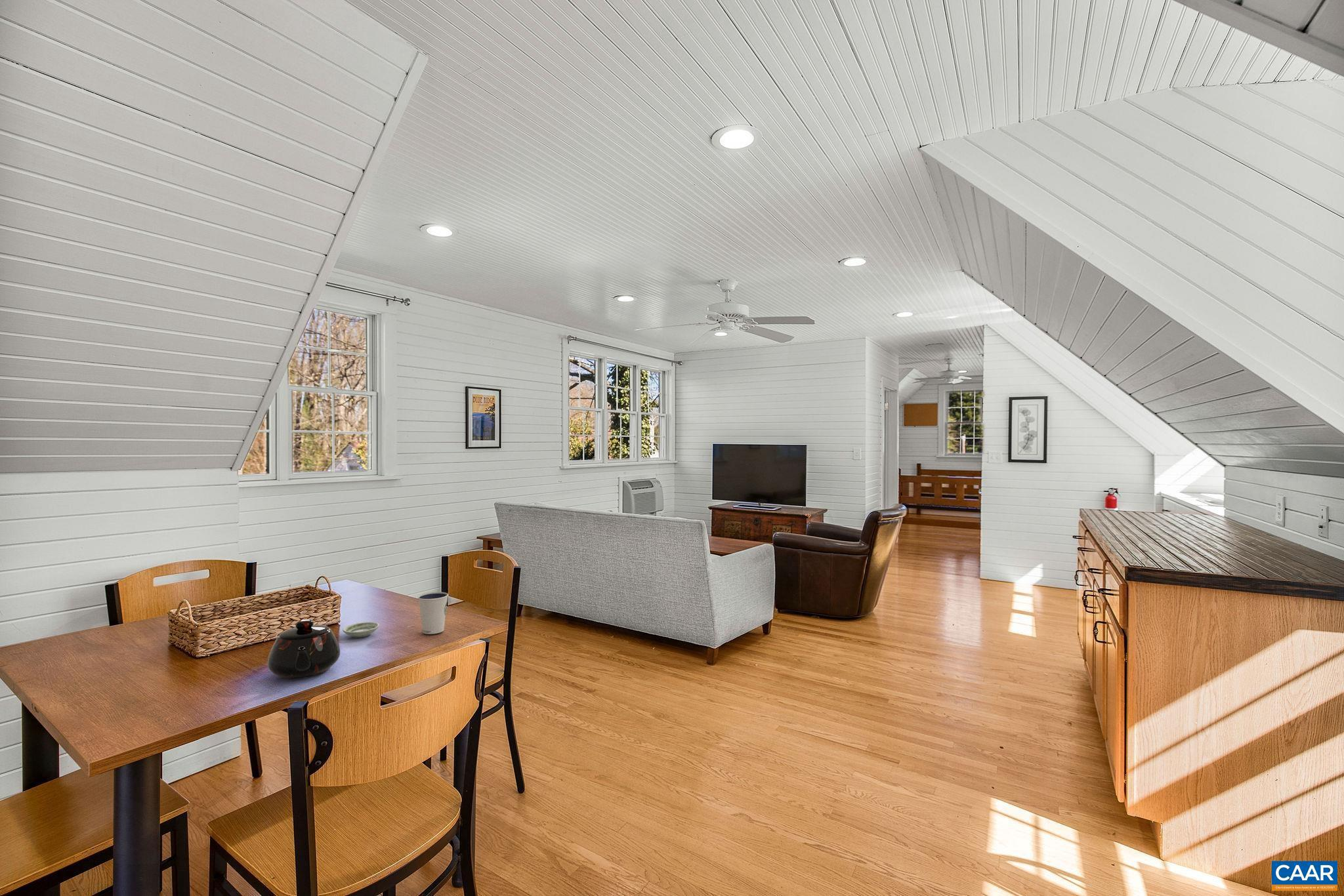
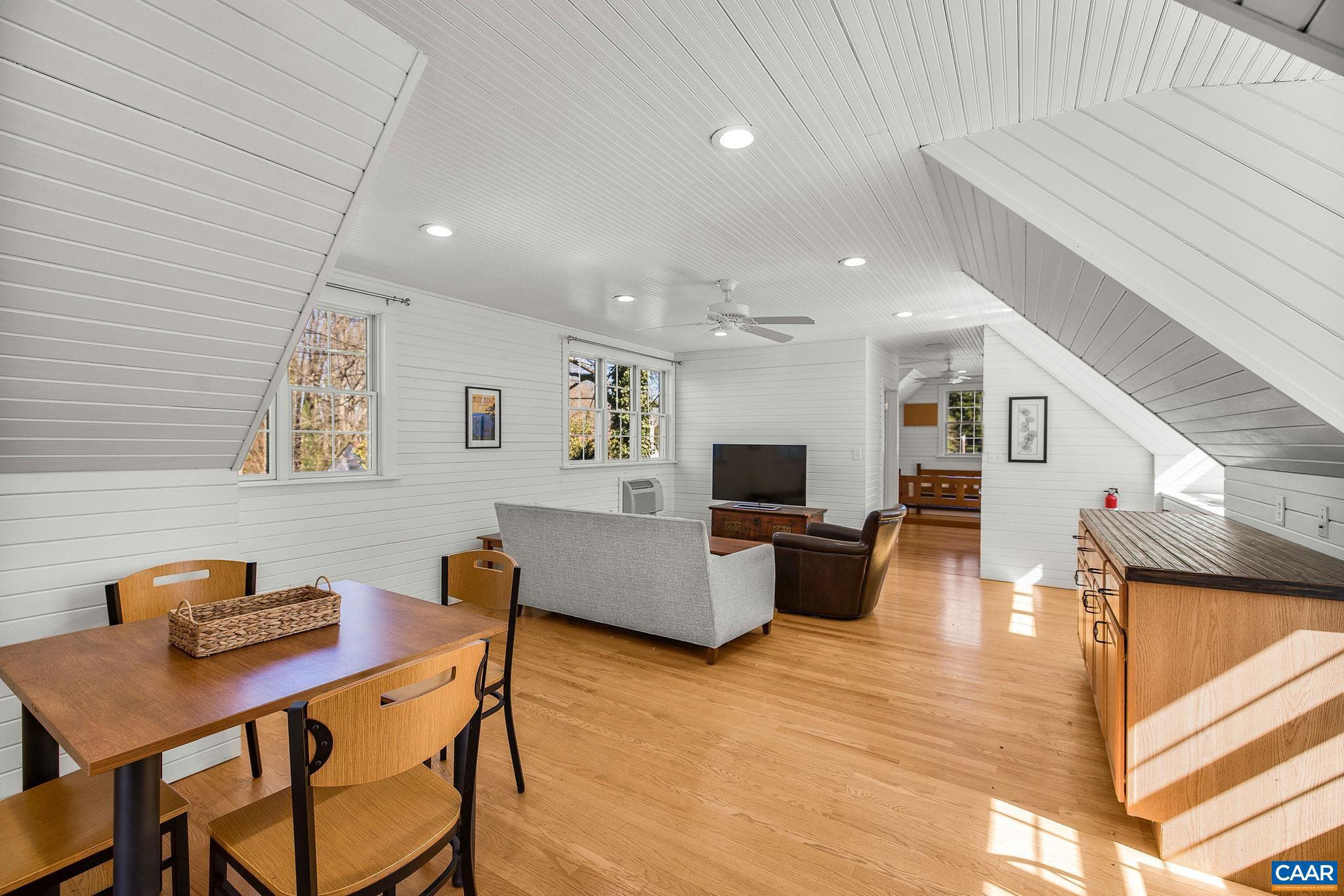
- dixie cup [417,592,449,635]
- saucer [342,621,380,638]
- teapot [267,619,341,680]
